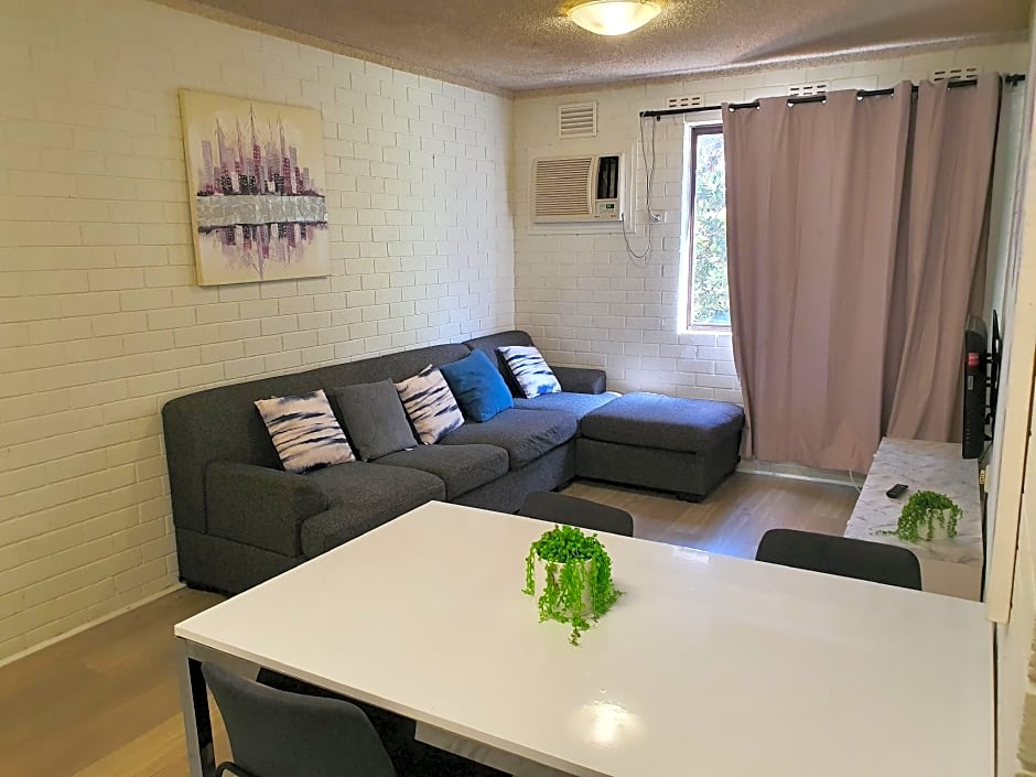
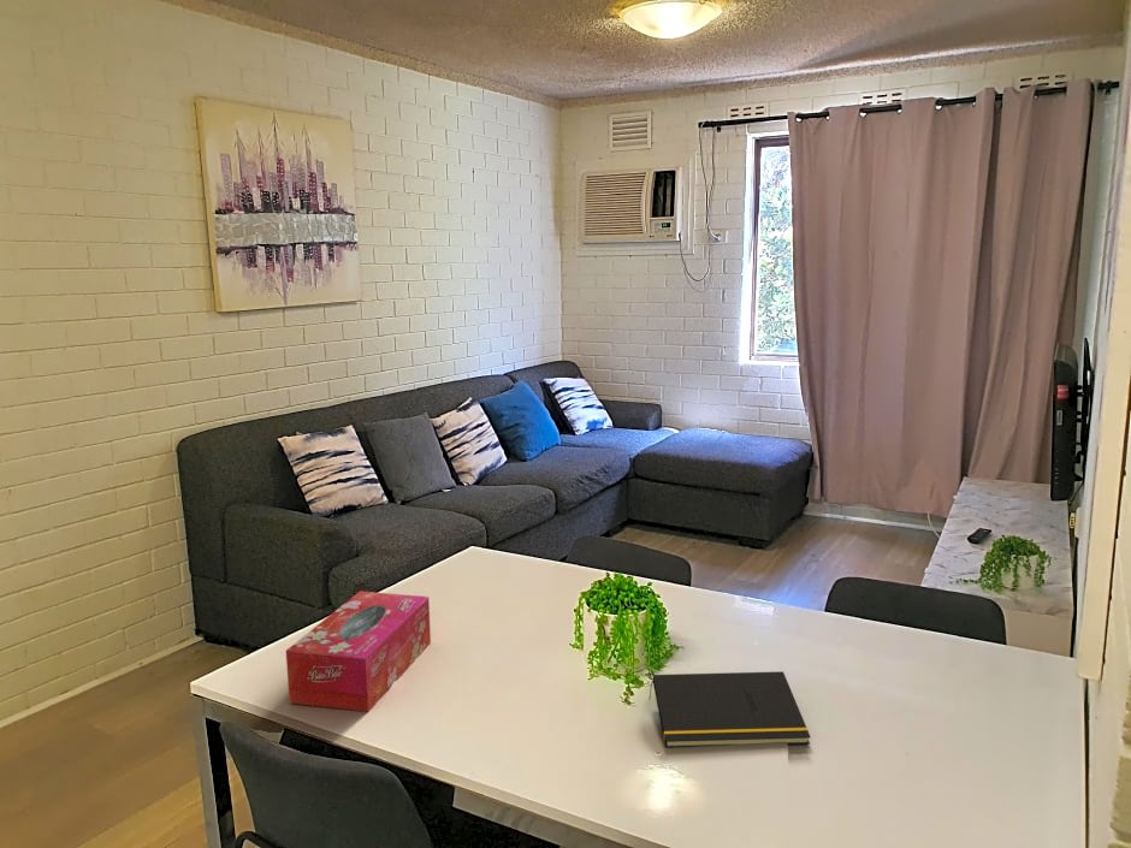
+ notepad [647,670,812,749]
+ tissue box [285,591,432,713]
